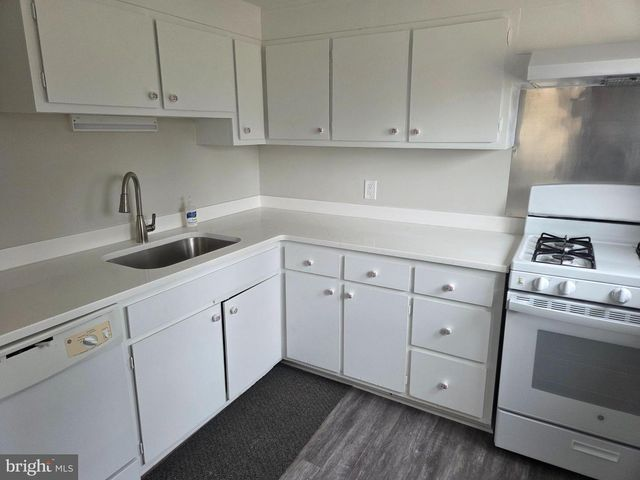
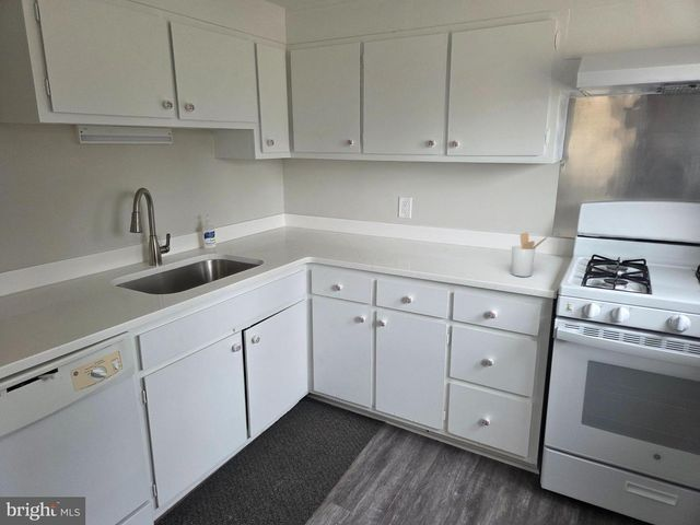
+ utensil holder [511,232,549,278]
